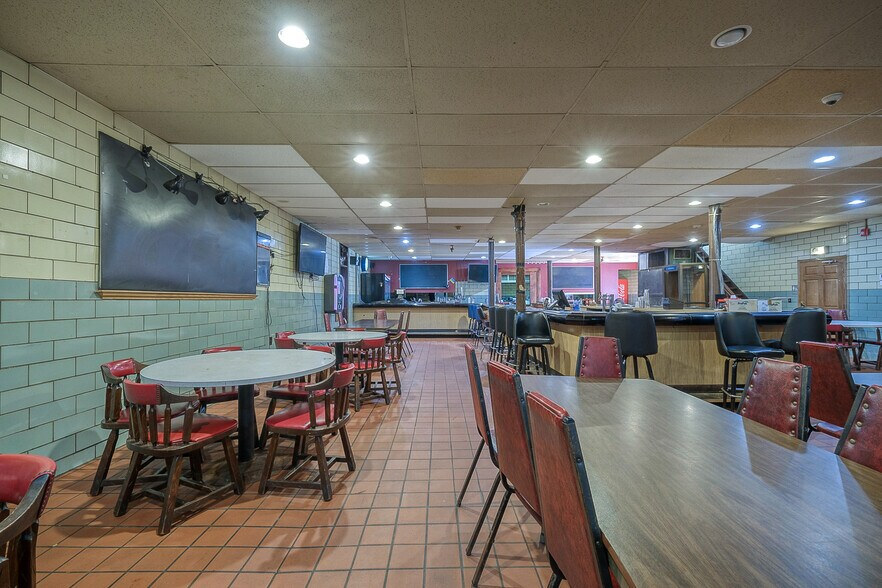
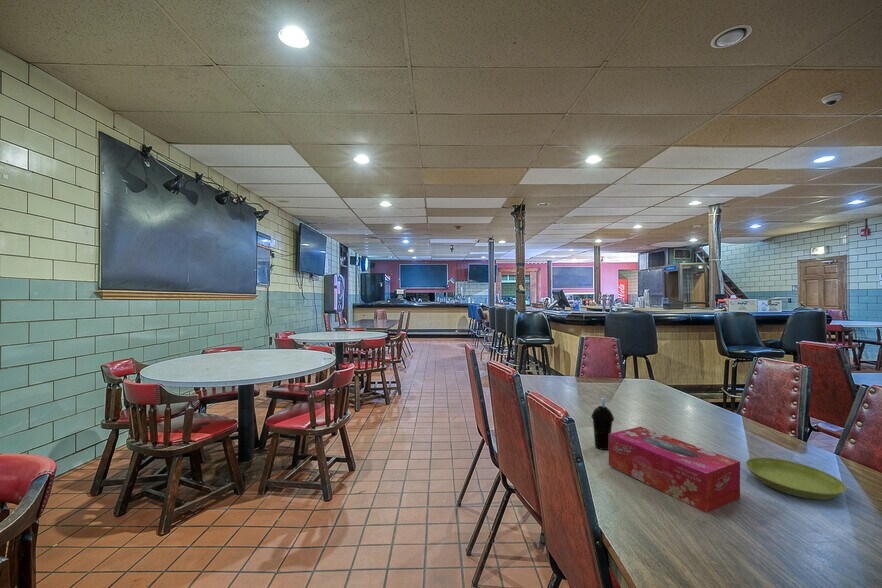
+ cup [591,396,615,451]
+ saucer [745,457,847,501]
+ tissue box [608,426,741,514]
